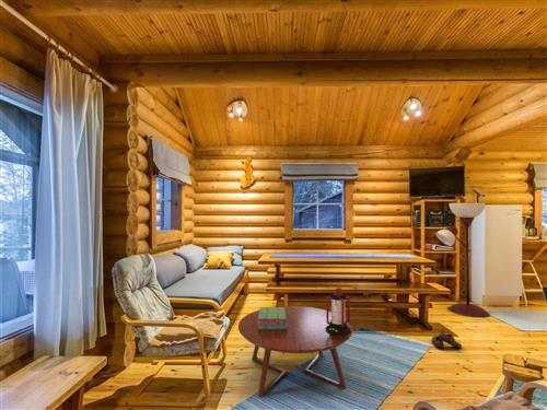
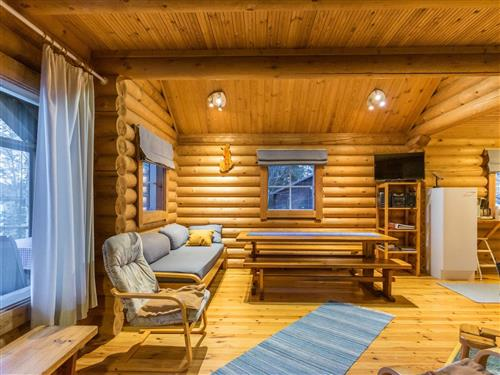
- shoe [431,328,463,350]
- coffee table [237,305,354,399]
- floor lamp [434,202,491,319]
- stack of books [258,306,288,329]
- lantern [325,286,351,336]
